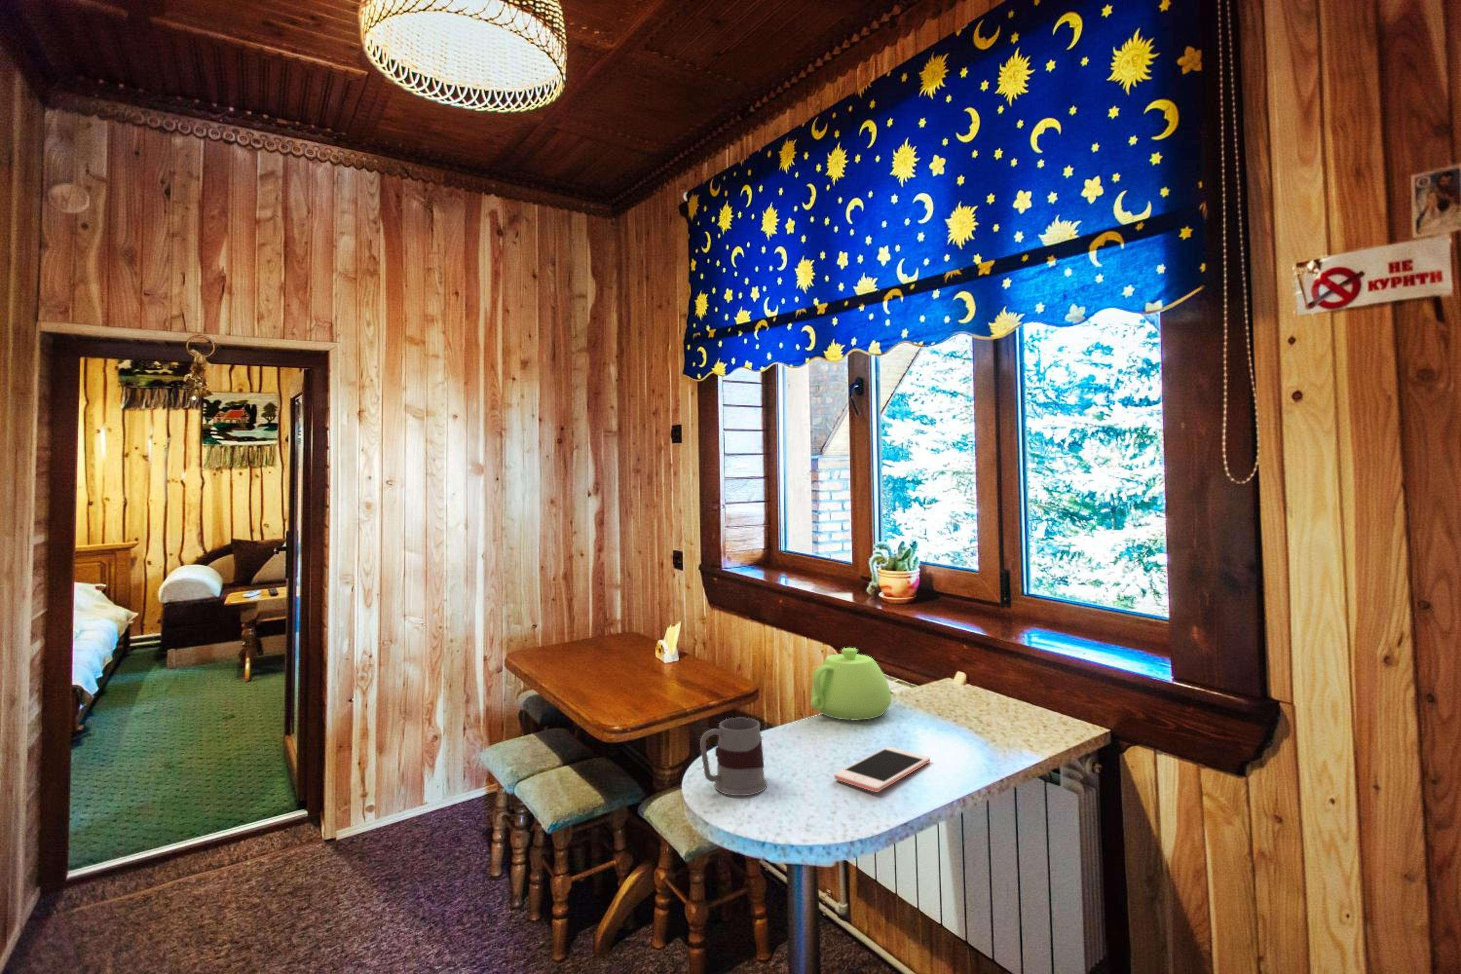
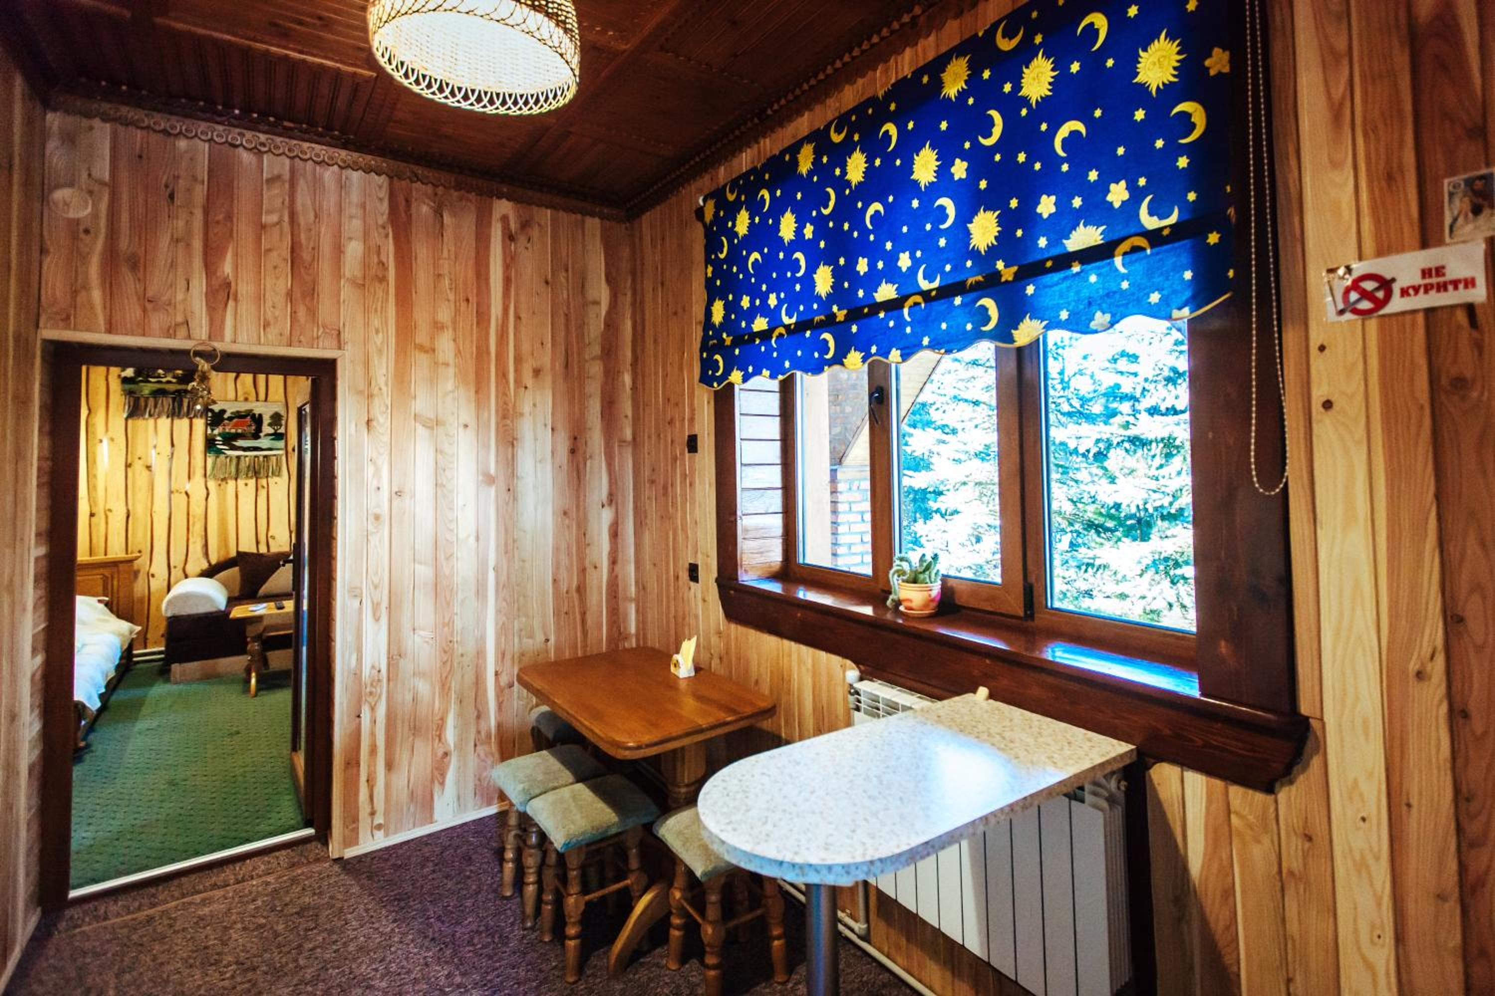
- mug [699,716,767,796]
- teapot [810,647,892,721]
- cell phone [834,746,931,792]
